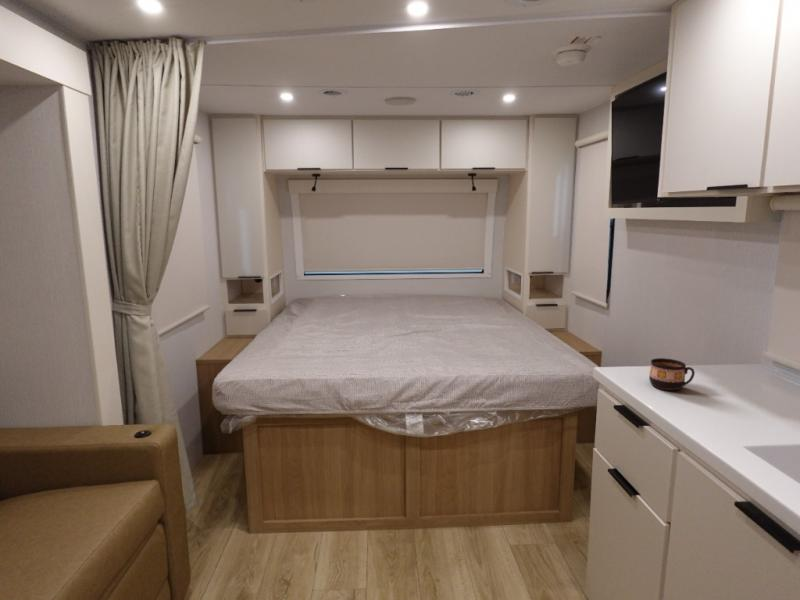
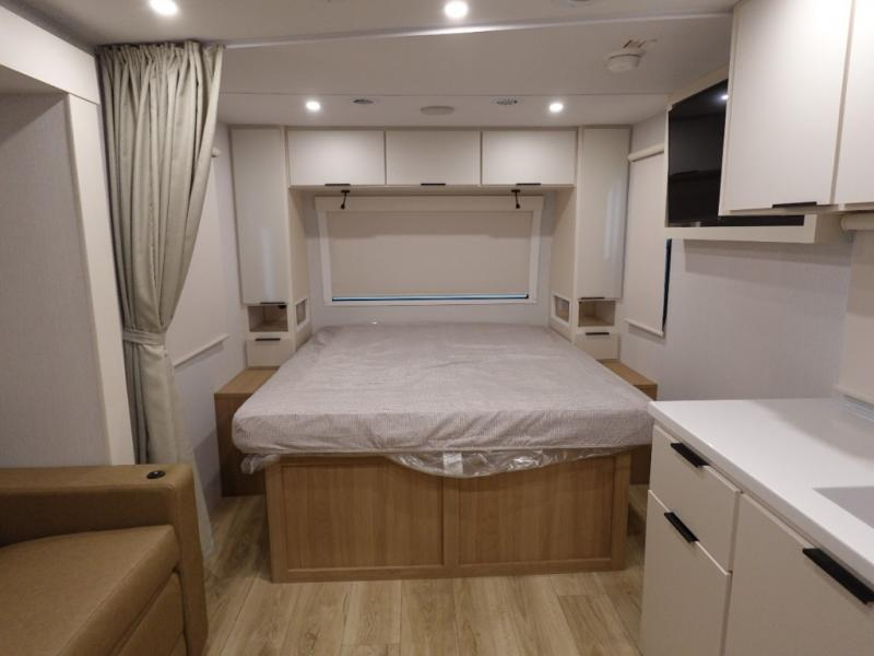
- cup [648,357,696,391]
